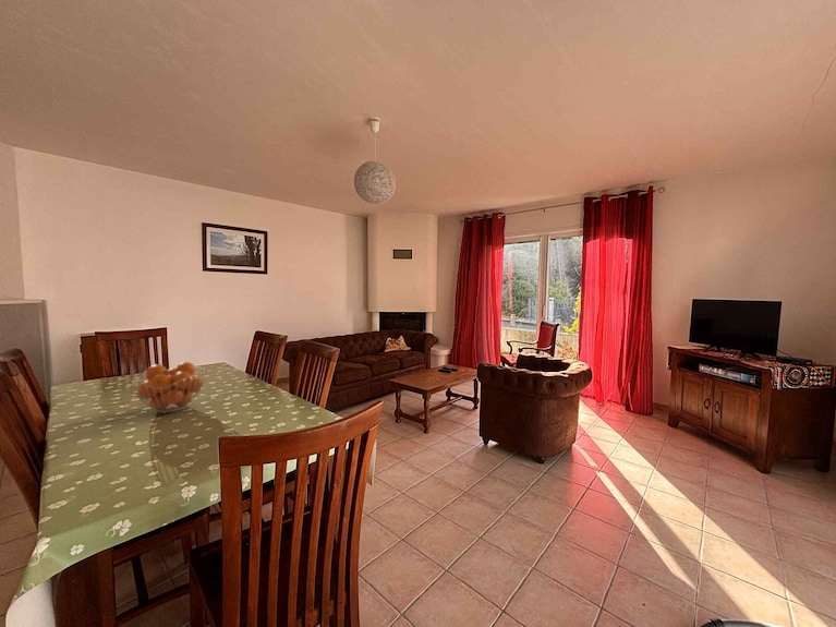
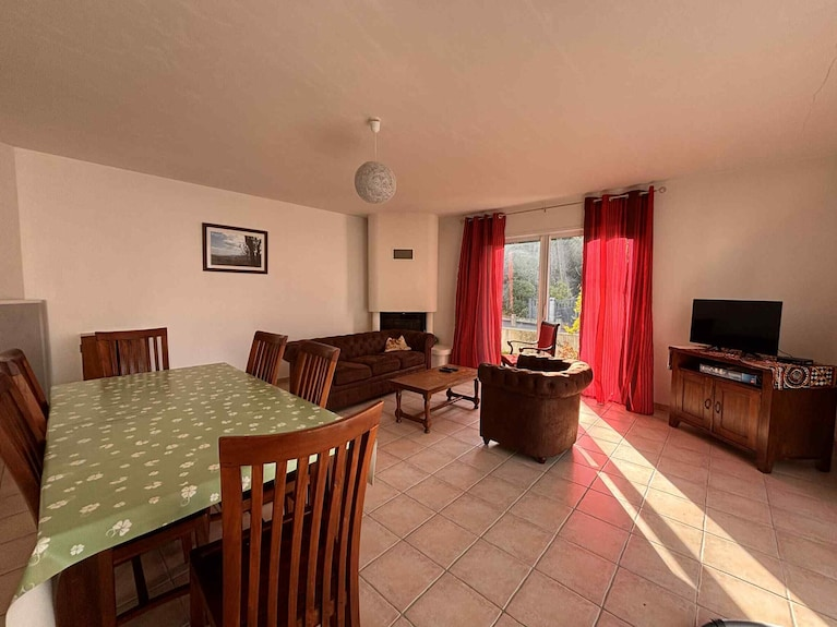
- fruit basket [130,361,207,414]
